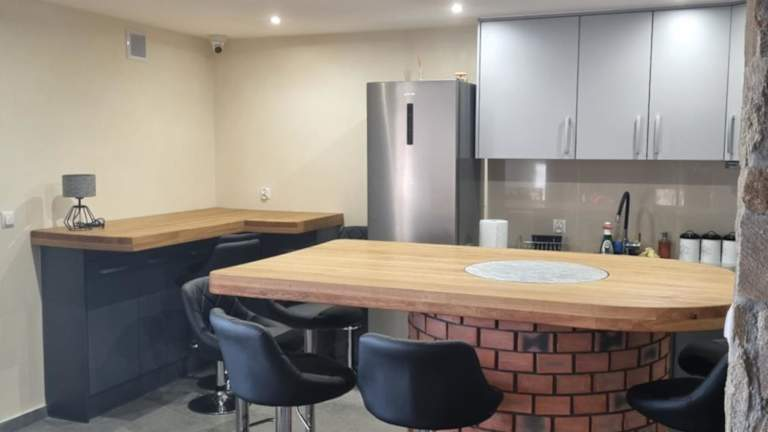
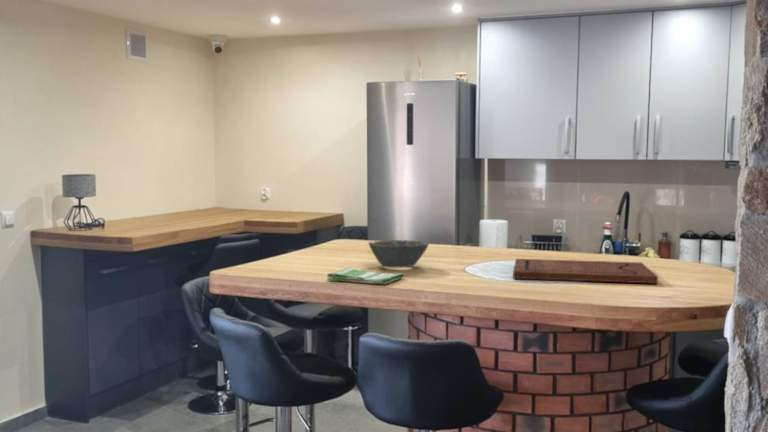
+ cutting board [512,258,659,285]
+ bowl [367,239,430,269]
+ dish towel [326,267,405,285]
